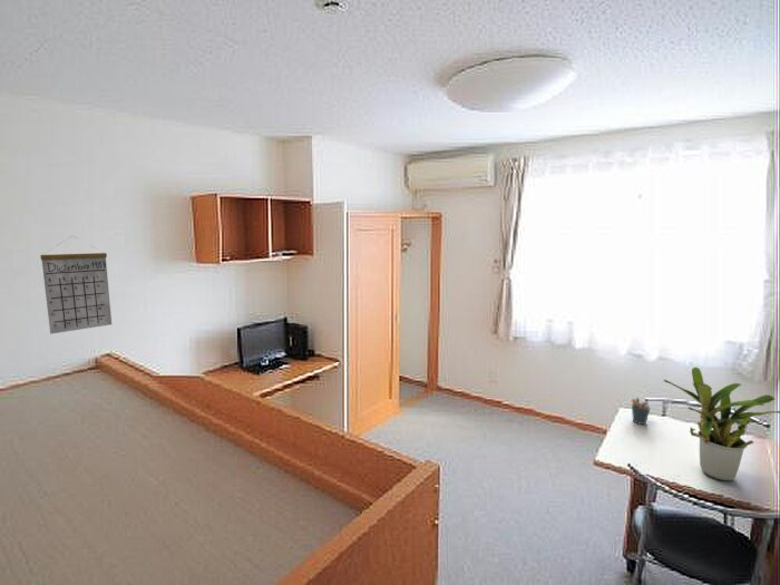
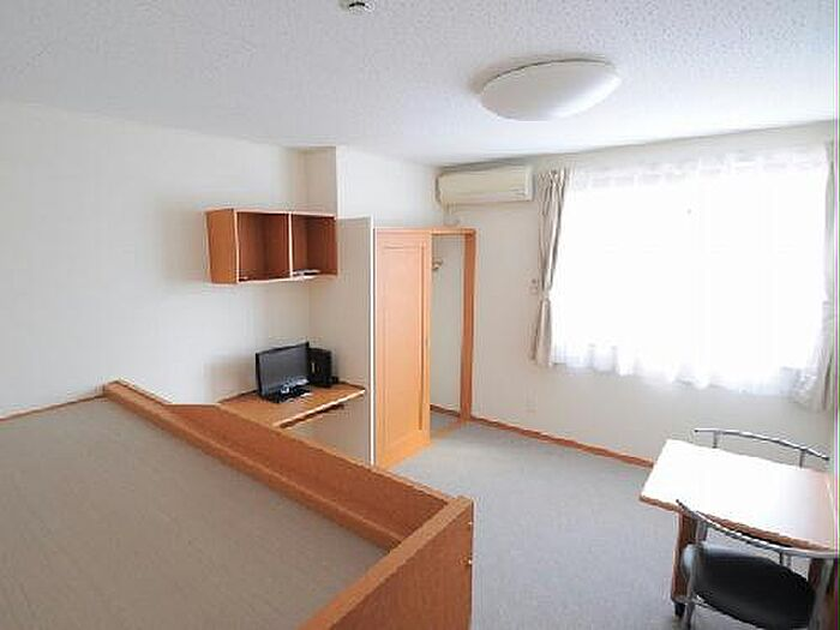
- potted plant [663,367,780,481]
- calendar [39,235,113,335]
- pen holder [631,397,652,426]
